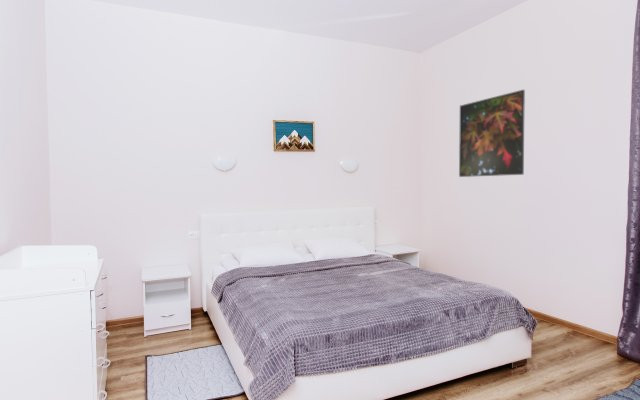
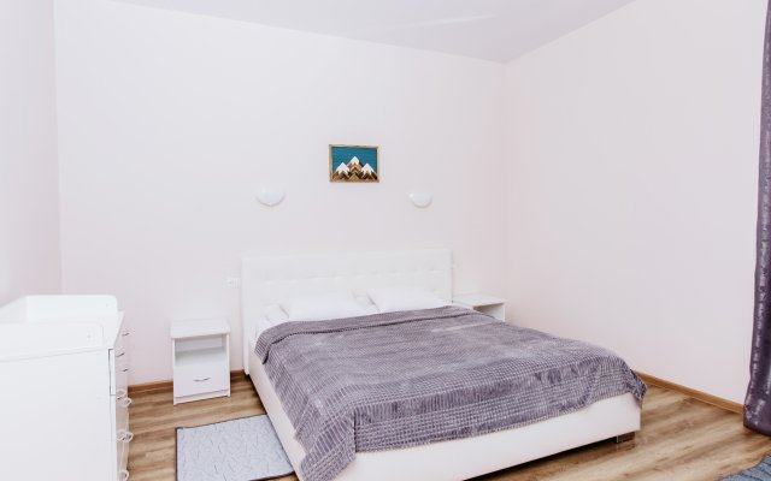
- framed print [458,89,526,178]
